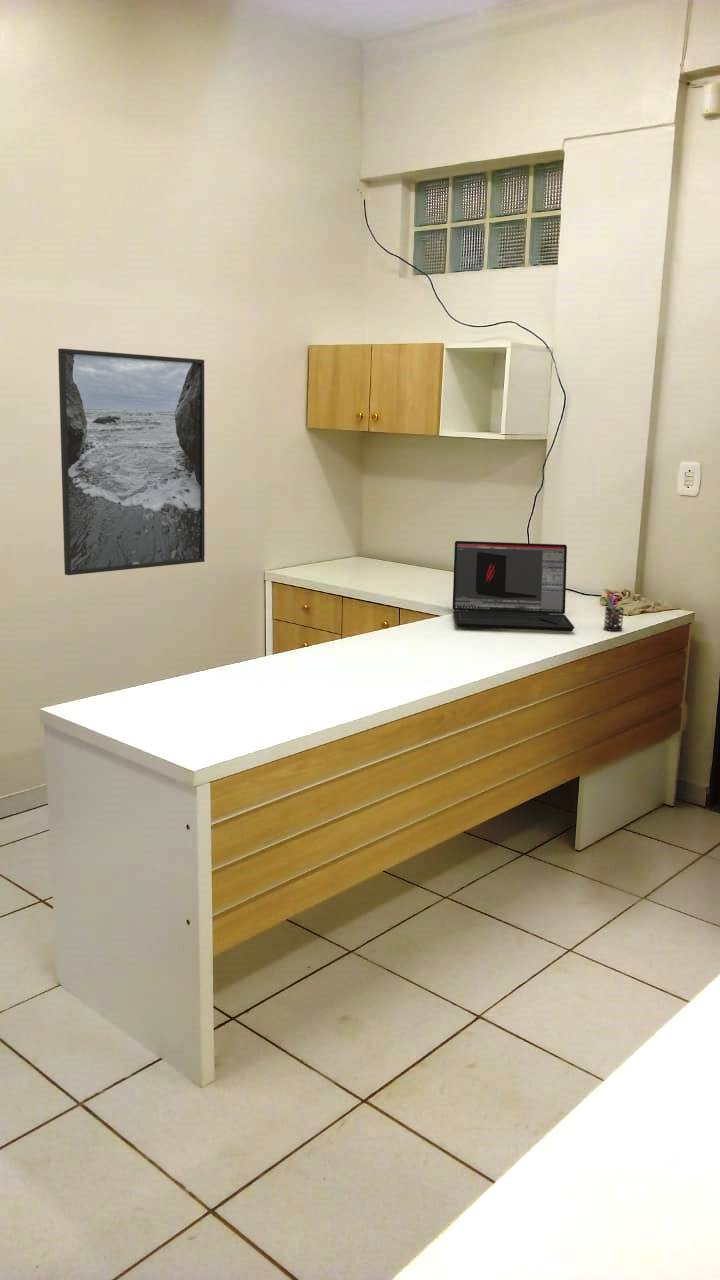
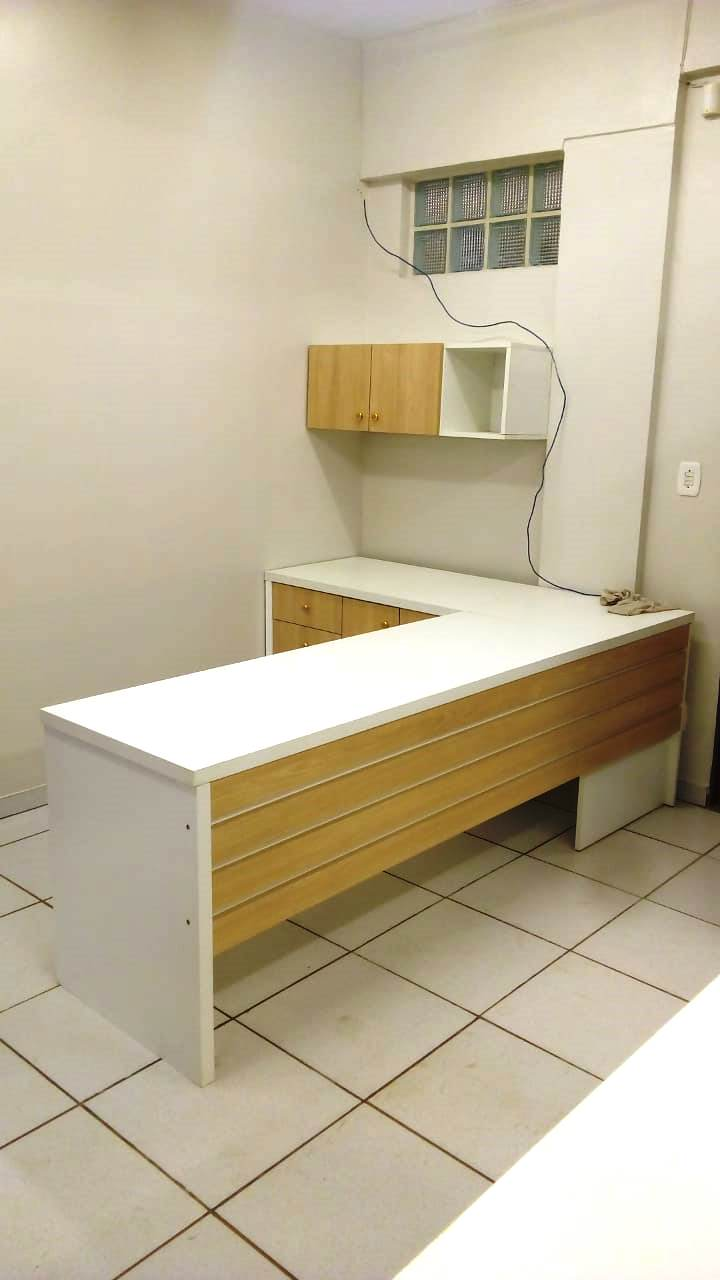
- laptop [452,540,575,632]
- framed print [57,347,206,576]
- pen holder [603,590,626,632]
